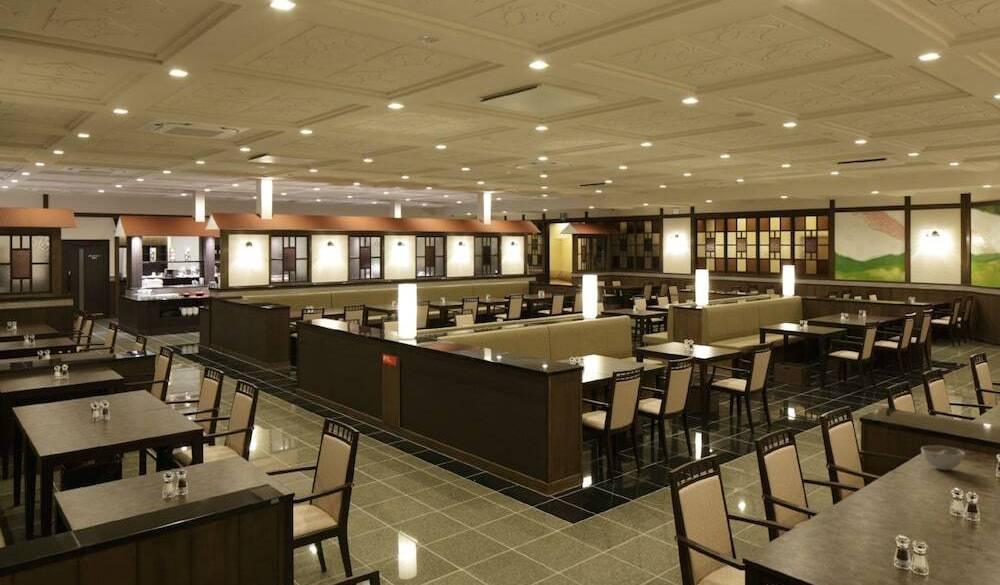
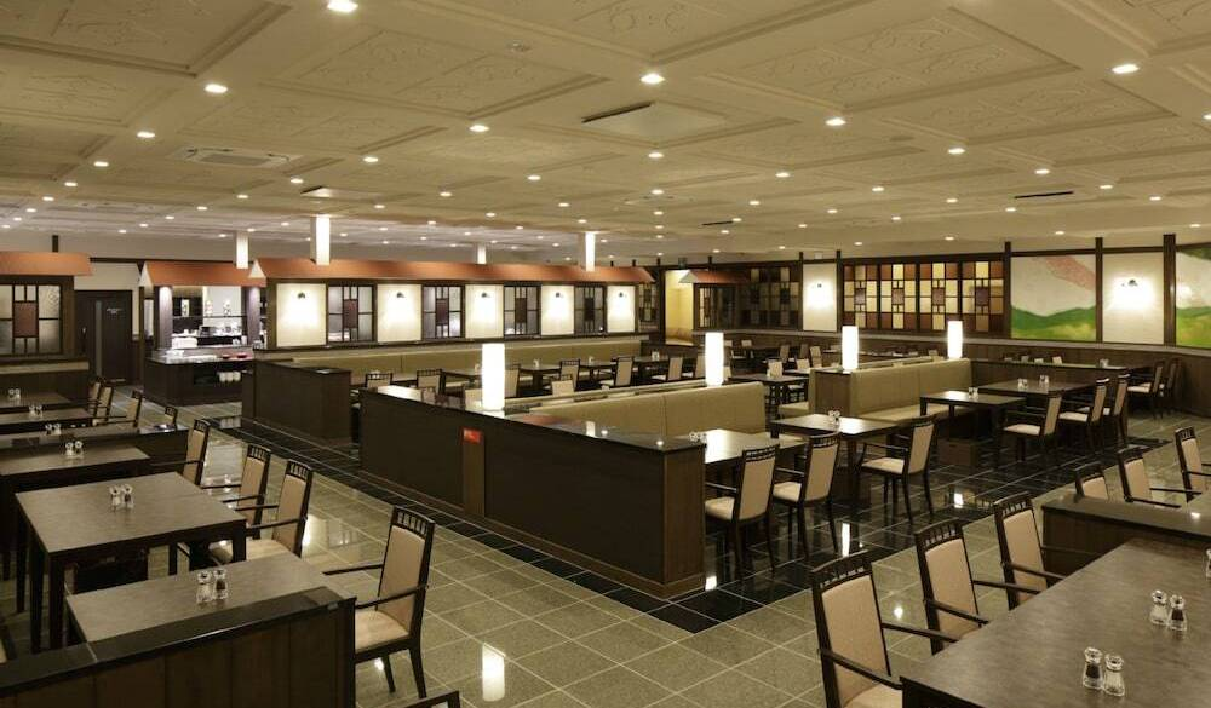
- bowl [920,445,966,471]
